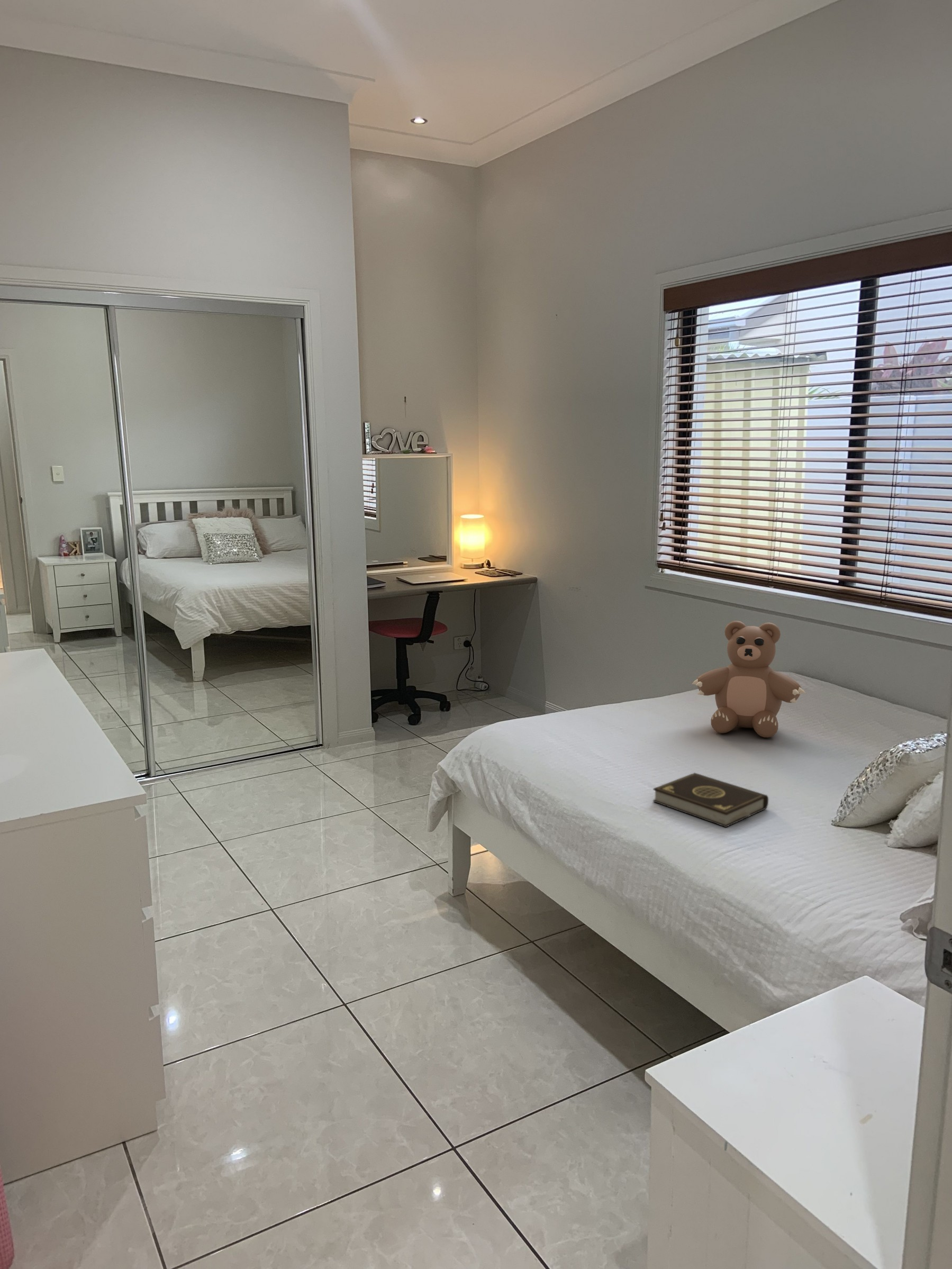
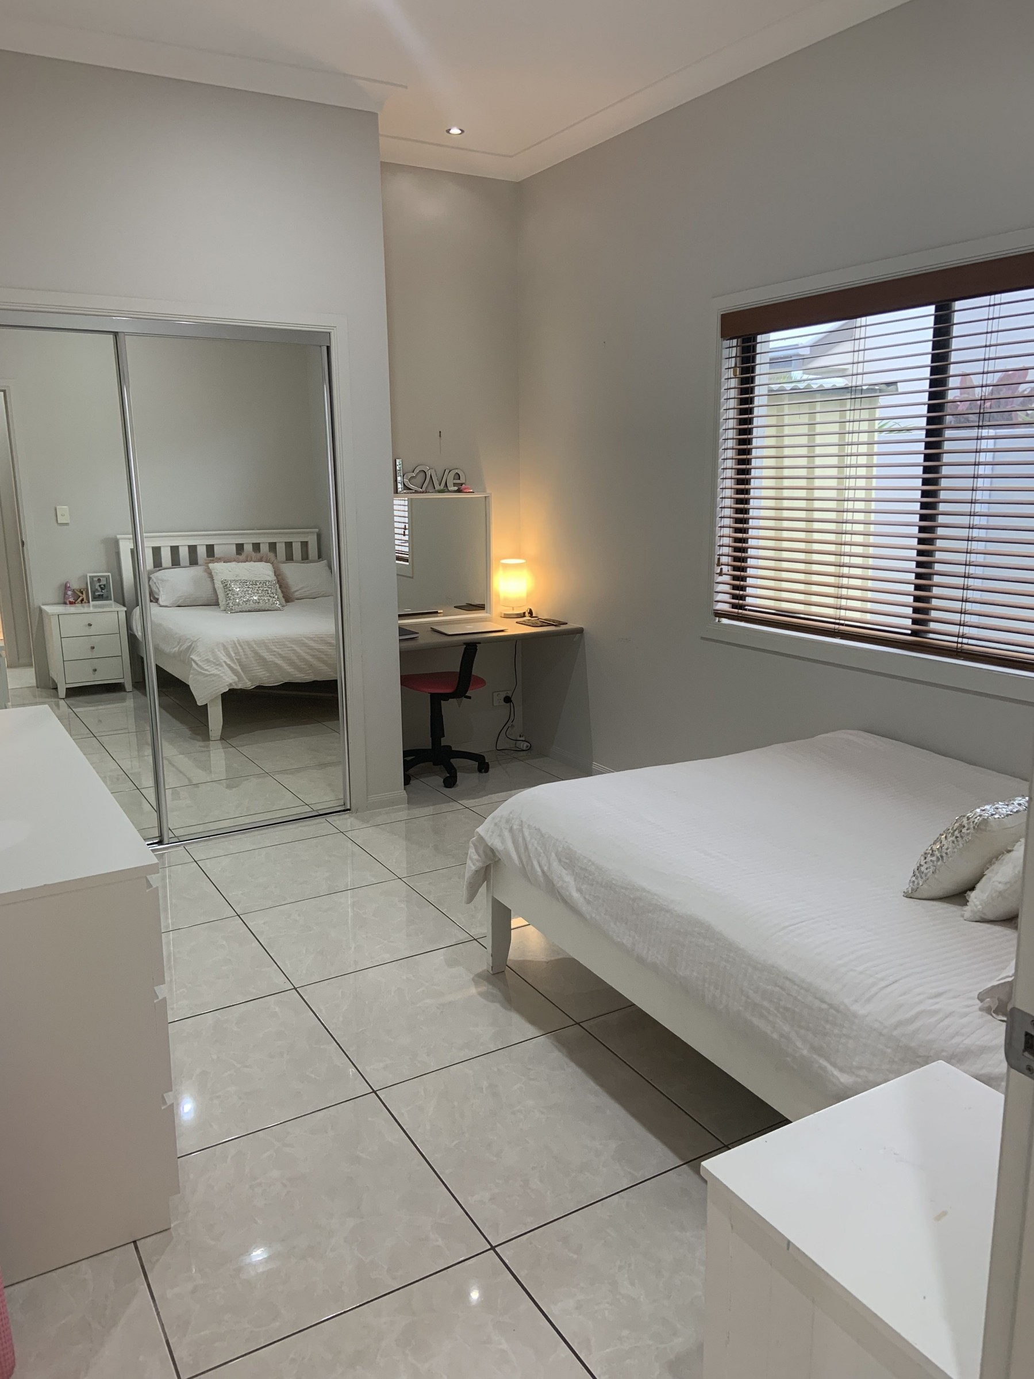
- book [652,772,769,828]
- teddy bear [692,620,806,738]
